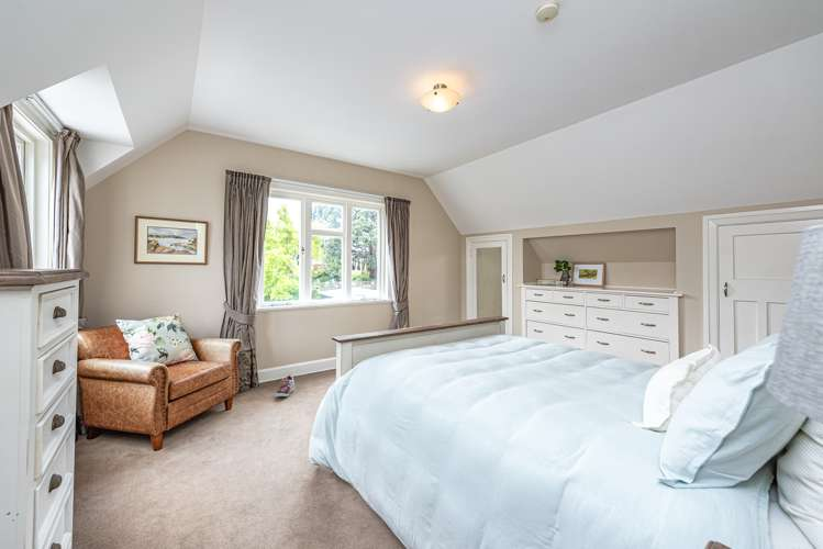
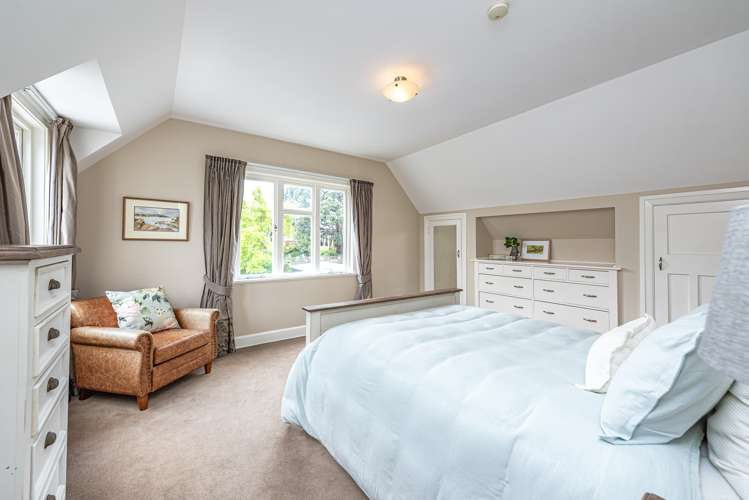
- sneaker [275,374,296,397]
